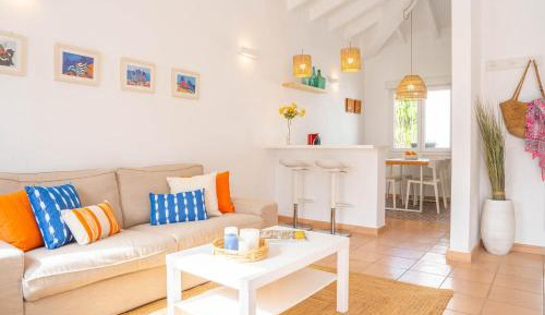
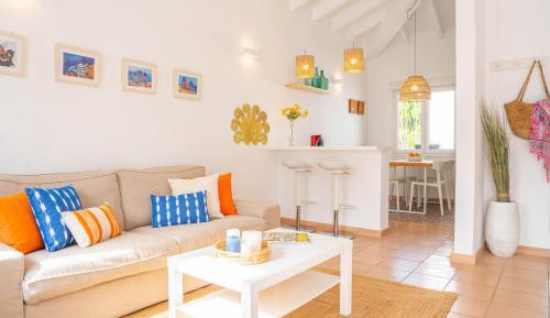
+ wall decoration [229,101,272,146]
